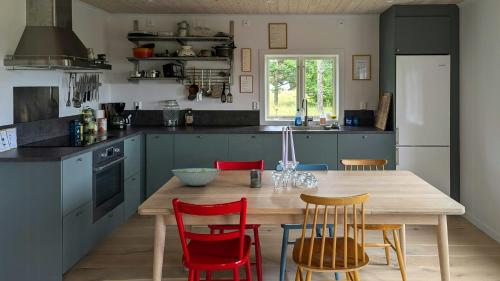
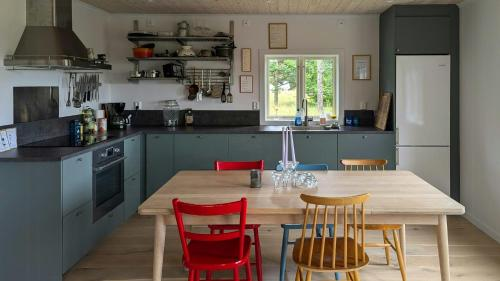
- decorative bowl [171,167,222,187]
